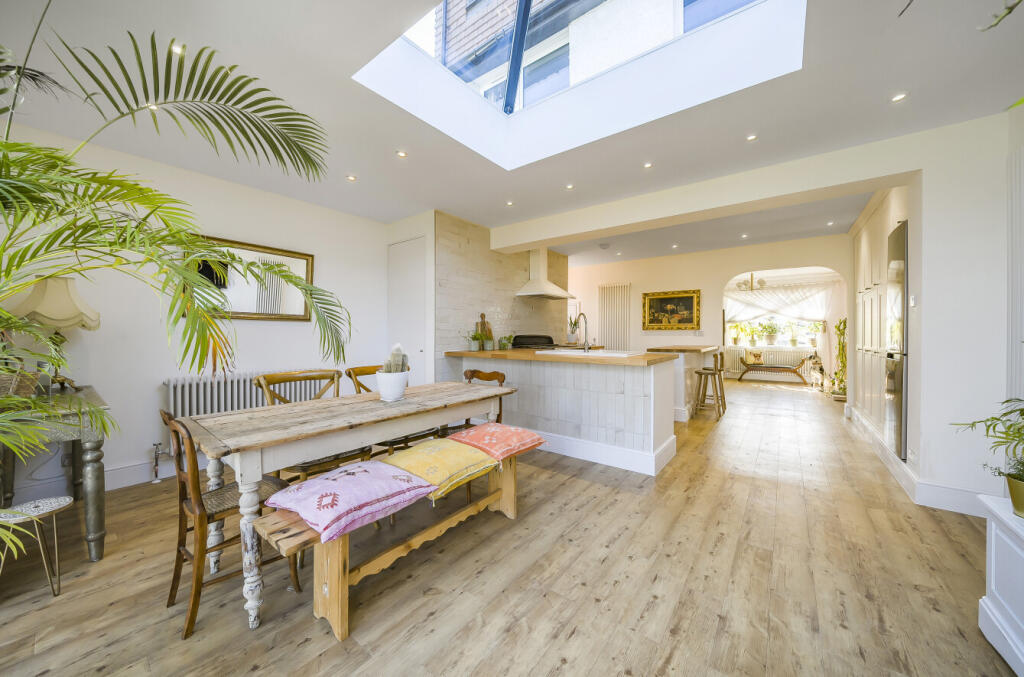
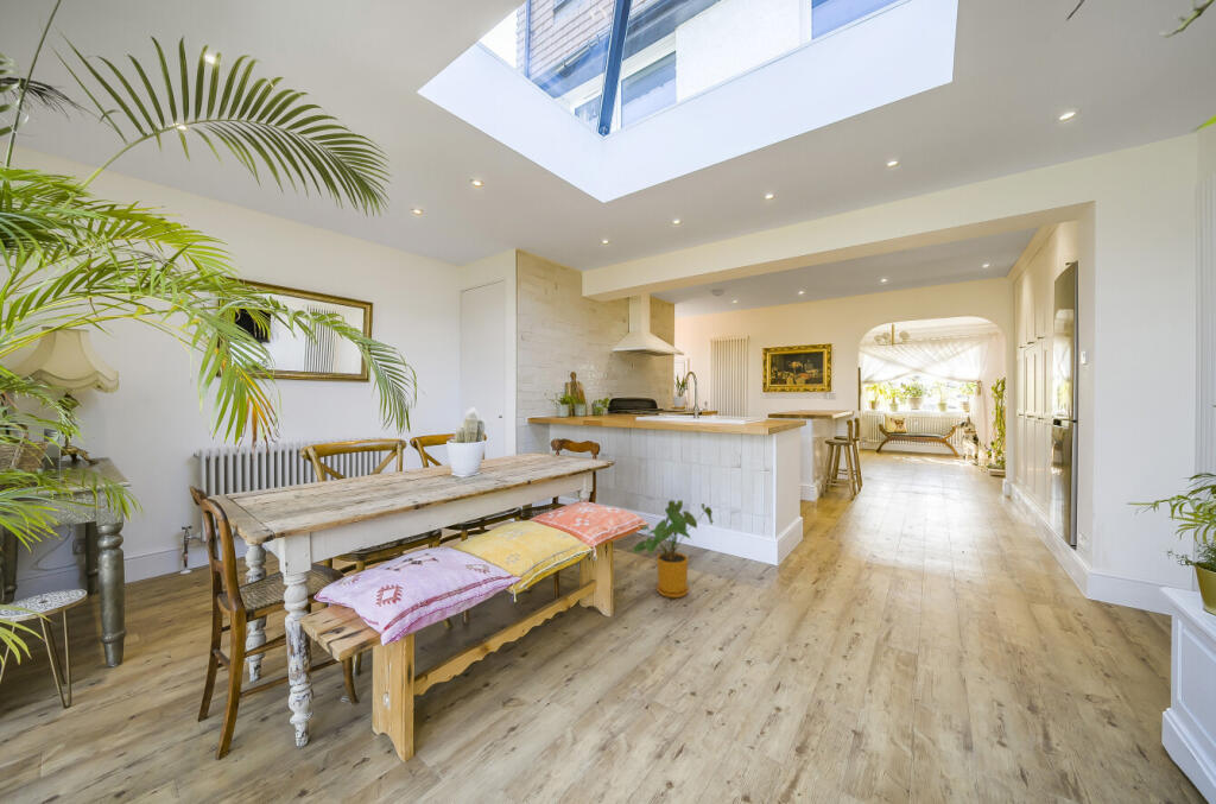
+ house plant [632,499,715,599]
